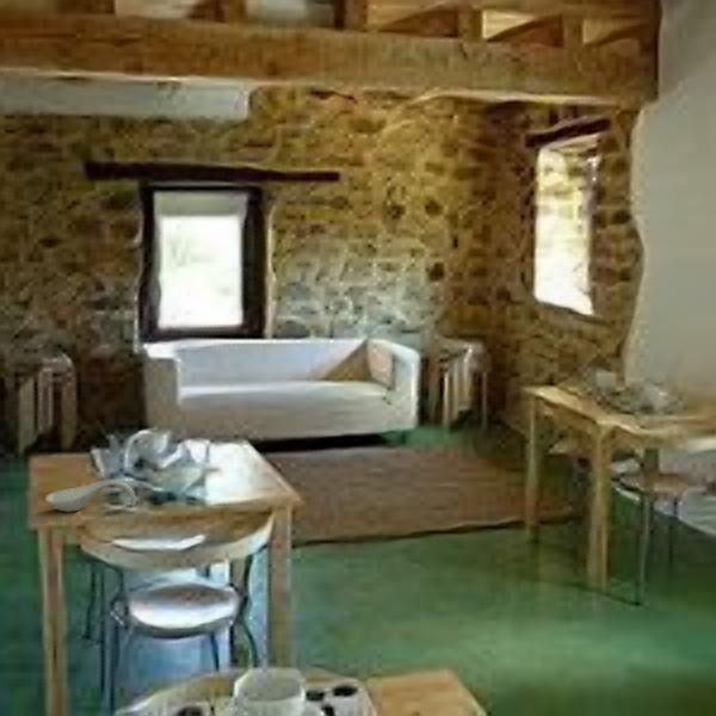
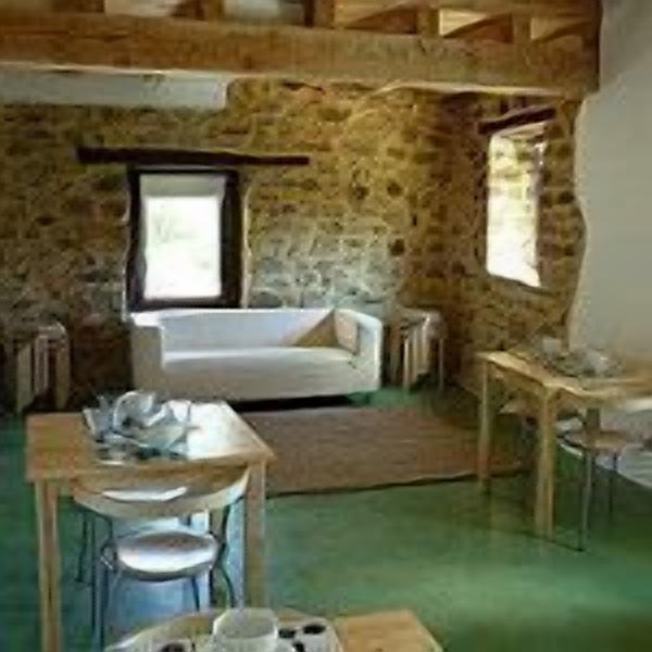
- spoon rest [44,479,137,513]
